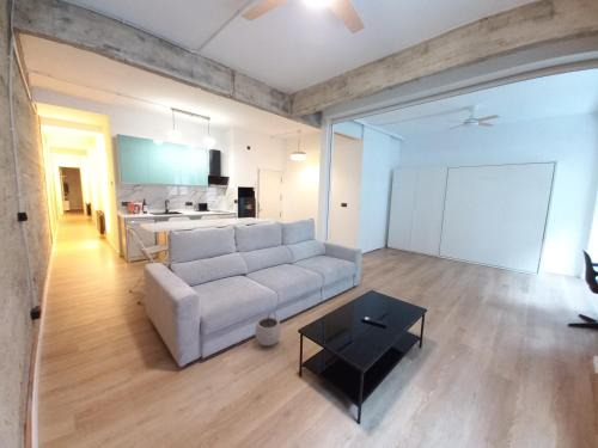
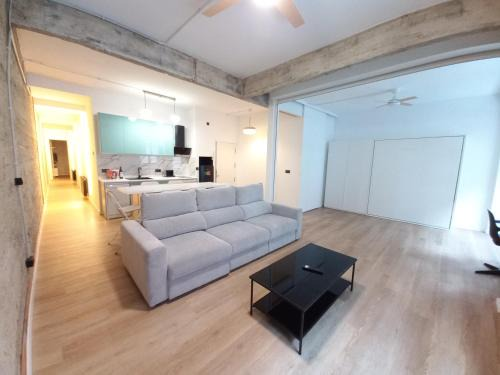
- plant pot [254,313,282,346]
